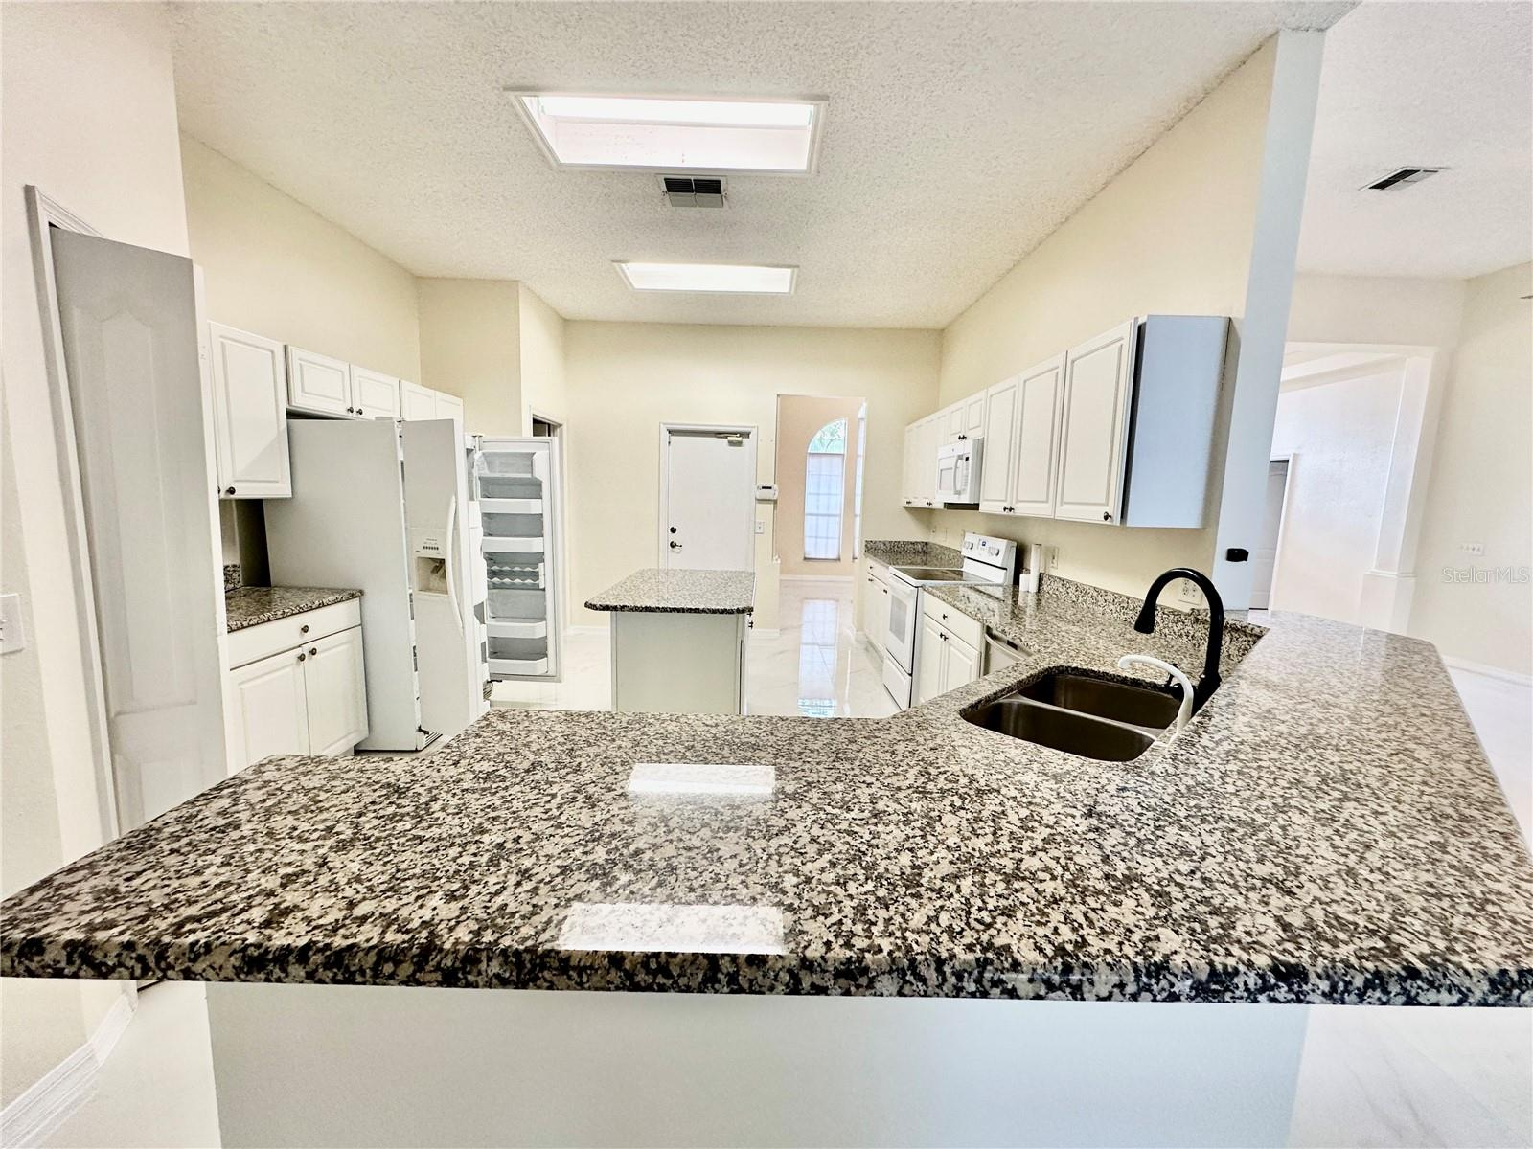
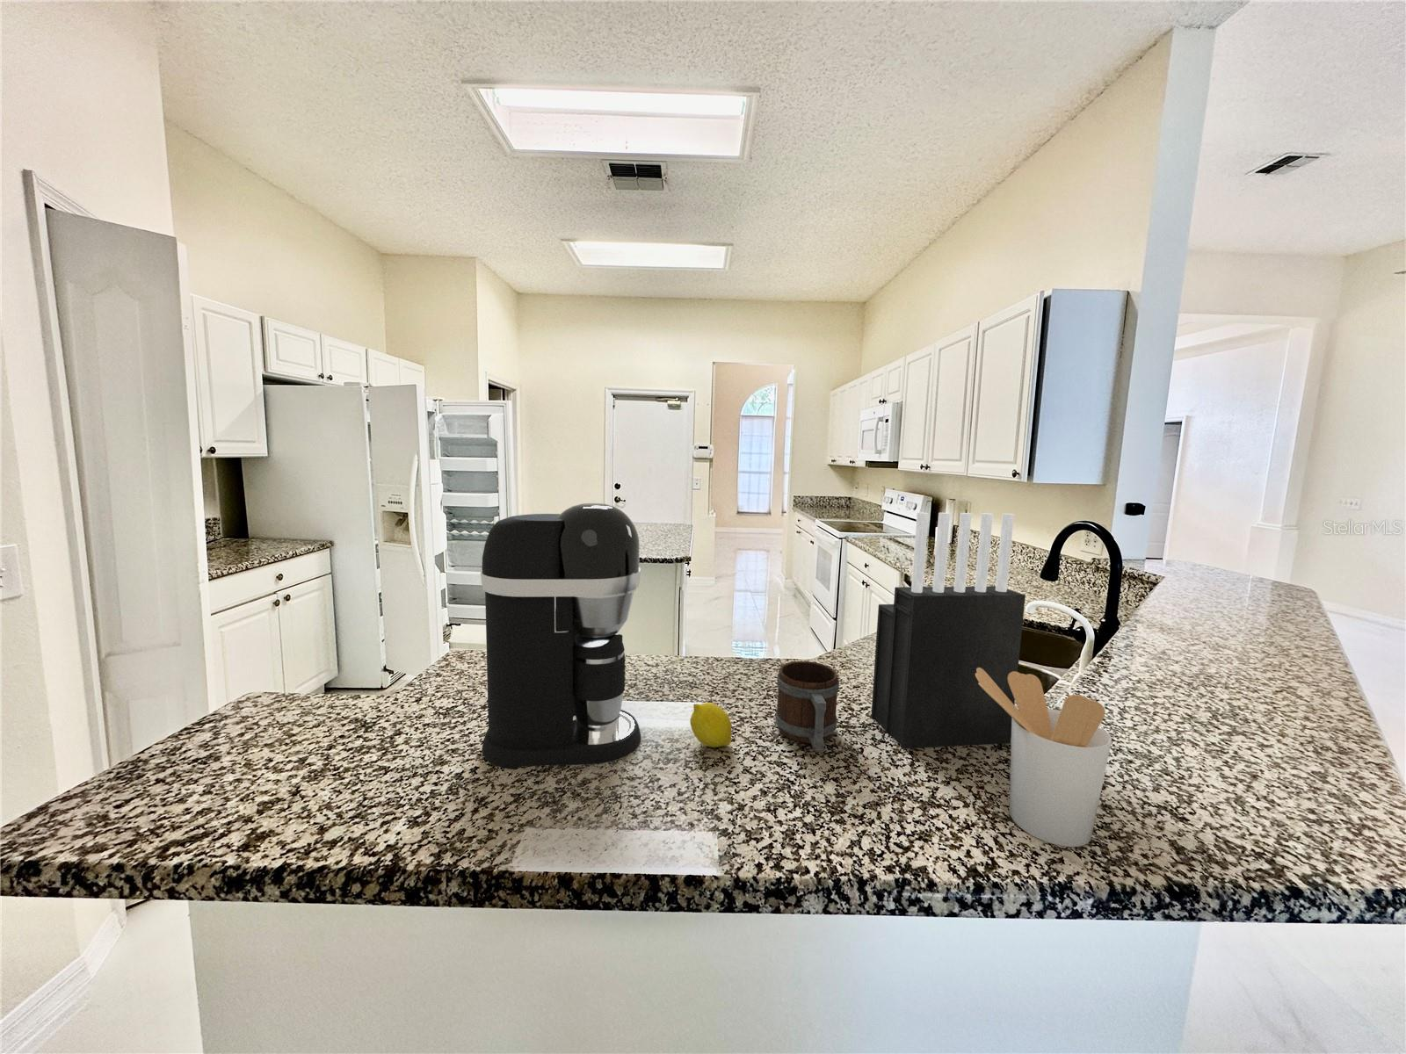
+ knife block [870,512,1026,751]
+ fruit [689,702,733,748]
+ coffee maker [479,503,641,771]
+ mug [775,661,840,751]
+ utensil holder [975,668,1113,848]
